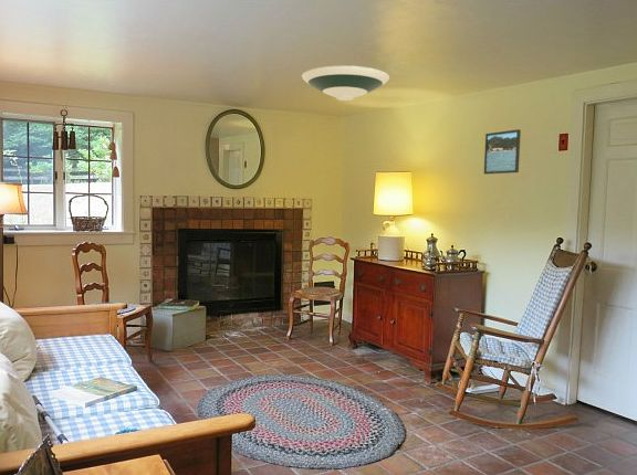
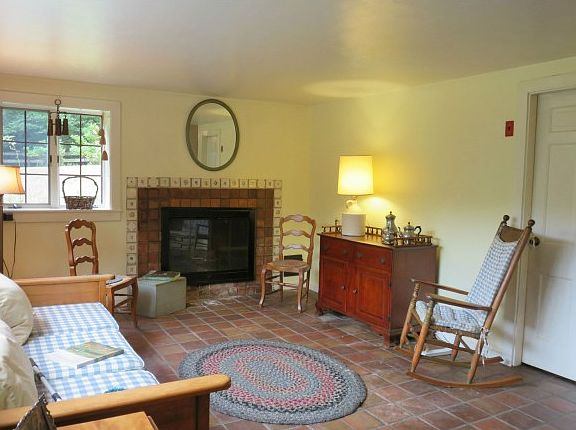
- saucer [301,64,390,102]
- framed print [483,128,522,176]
